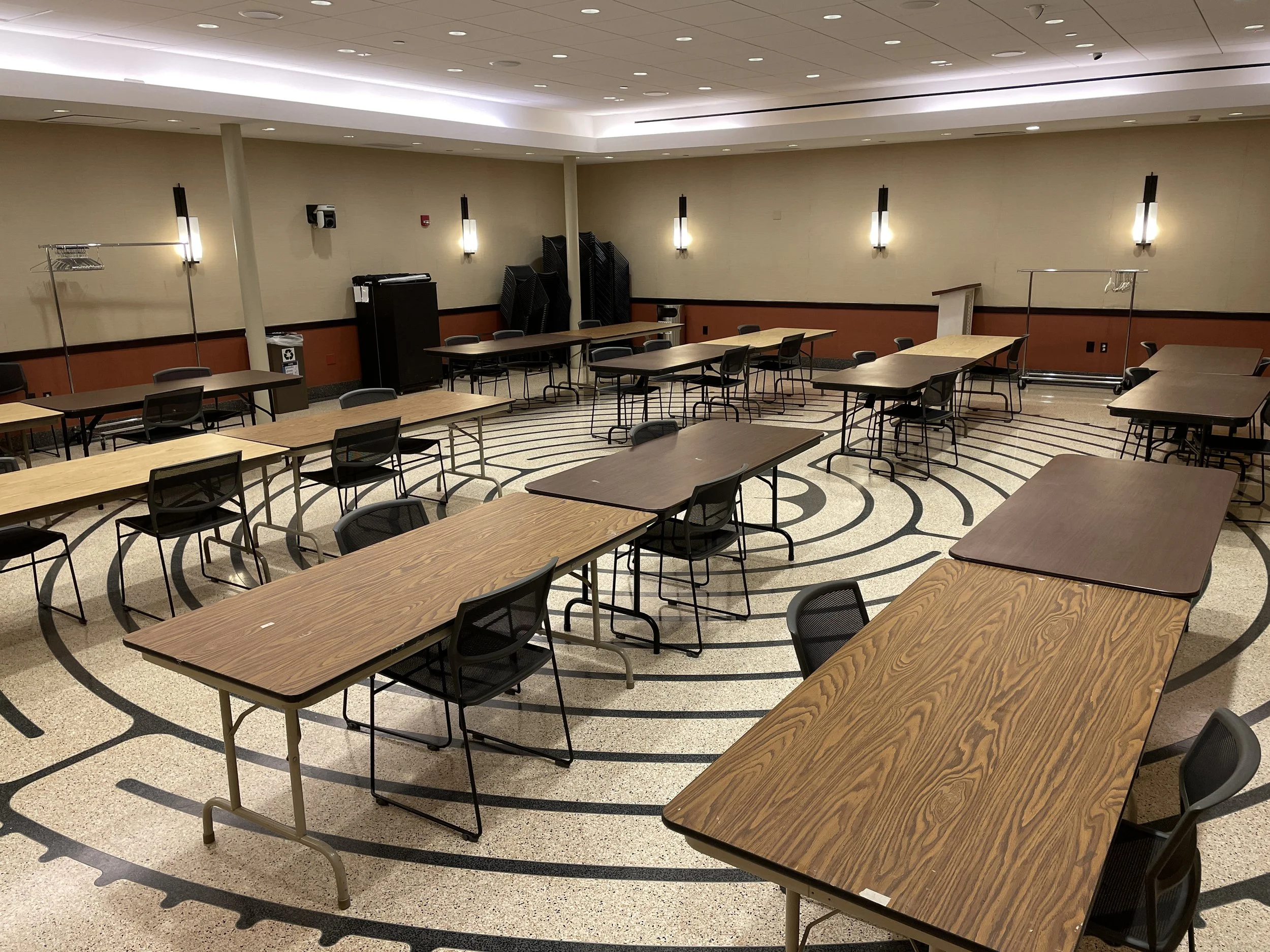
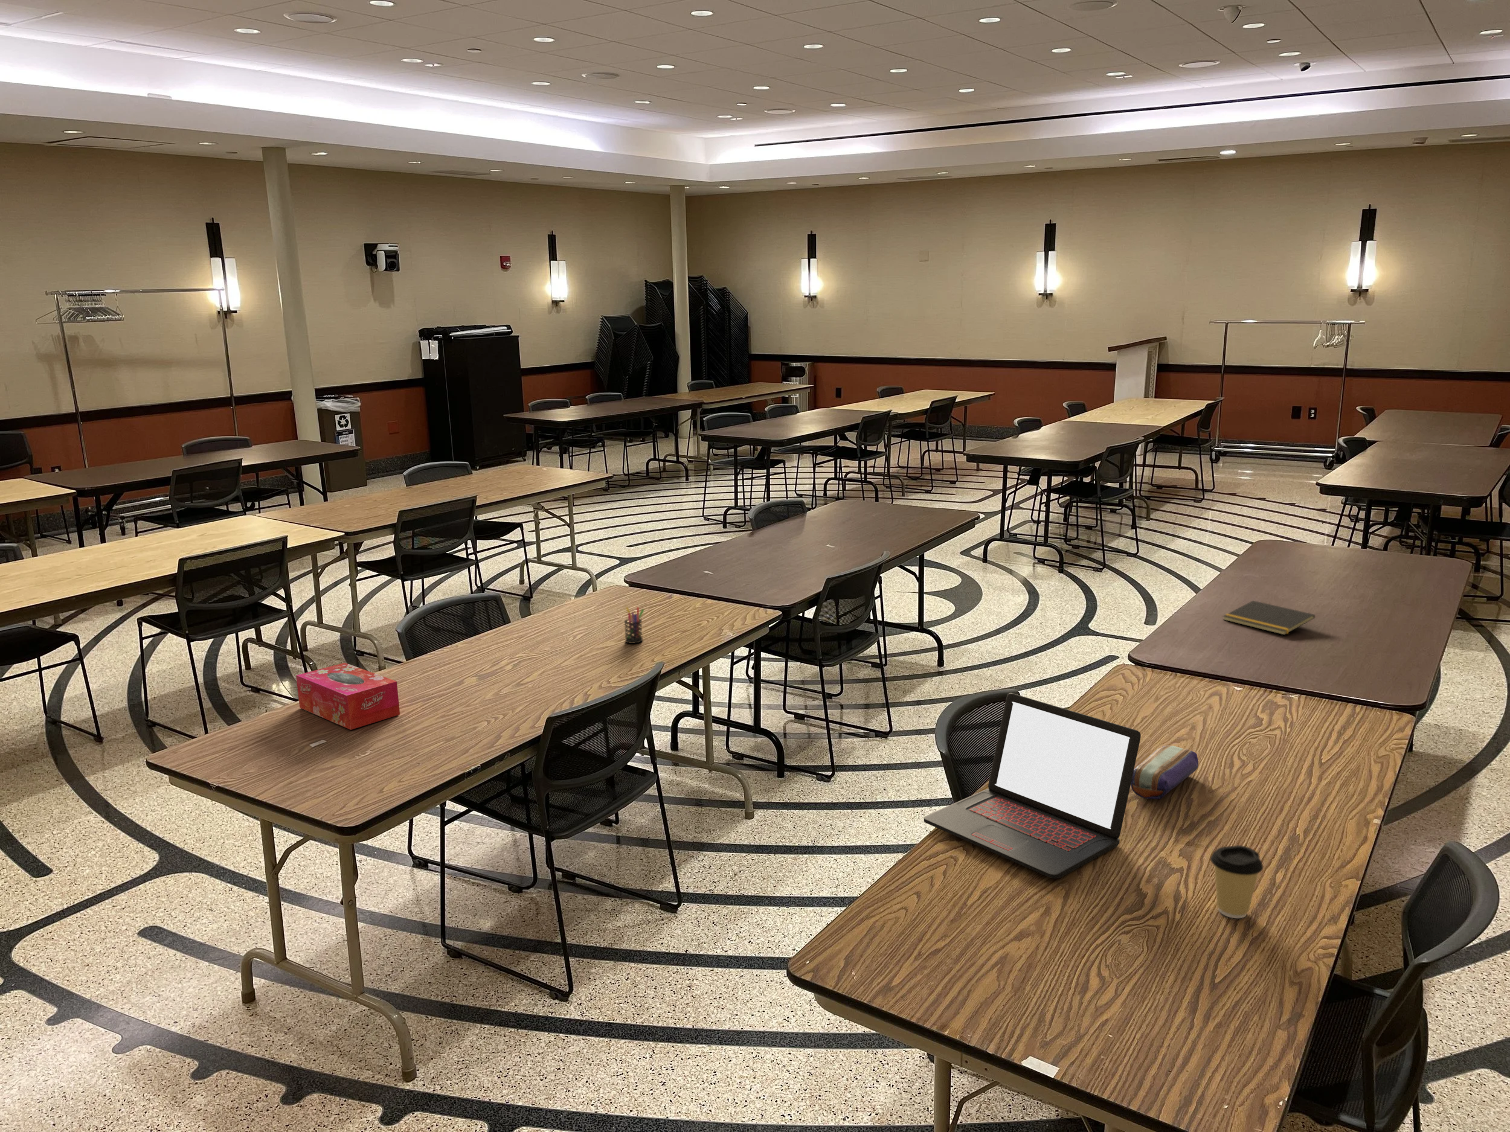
+ coffee cup [1210,844,1264,919]
+ notepad [1222,600,1315,636]
+ tissue box [295,662,401,730]
+ pencil case [1131,744,1198,800]
+ pen holder [623,606,646,644]
+ laptop [923,692,1141,879]
